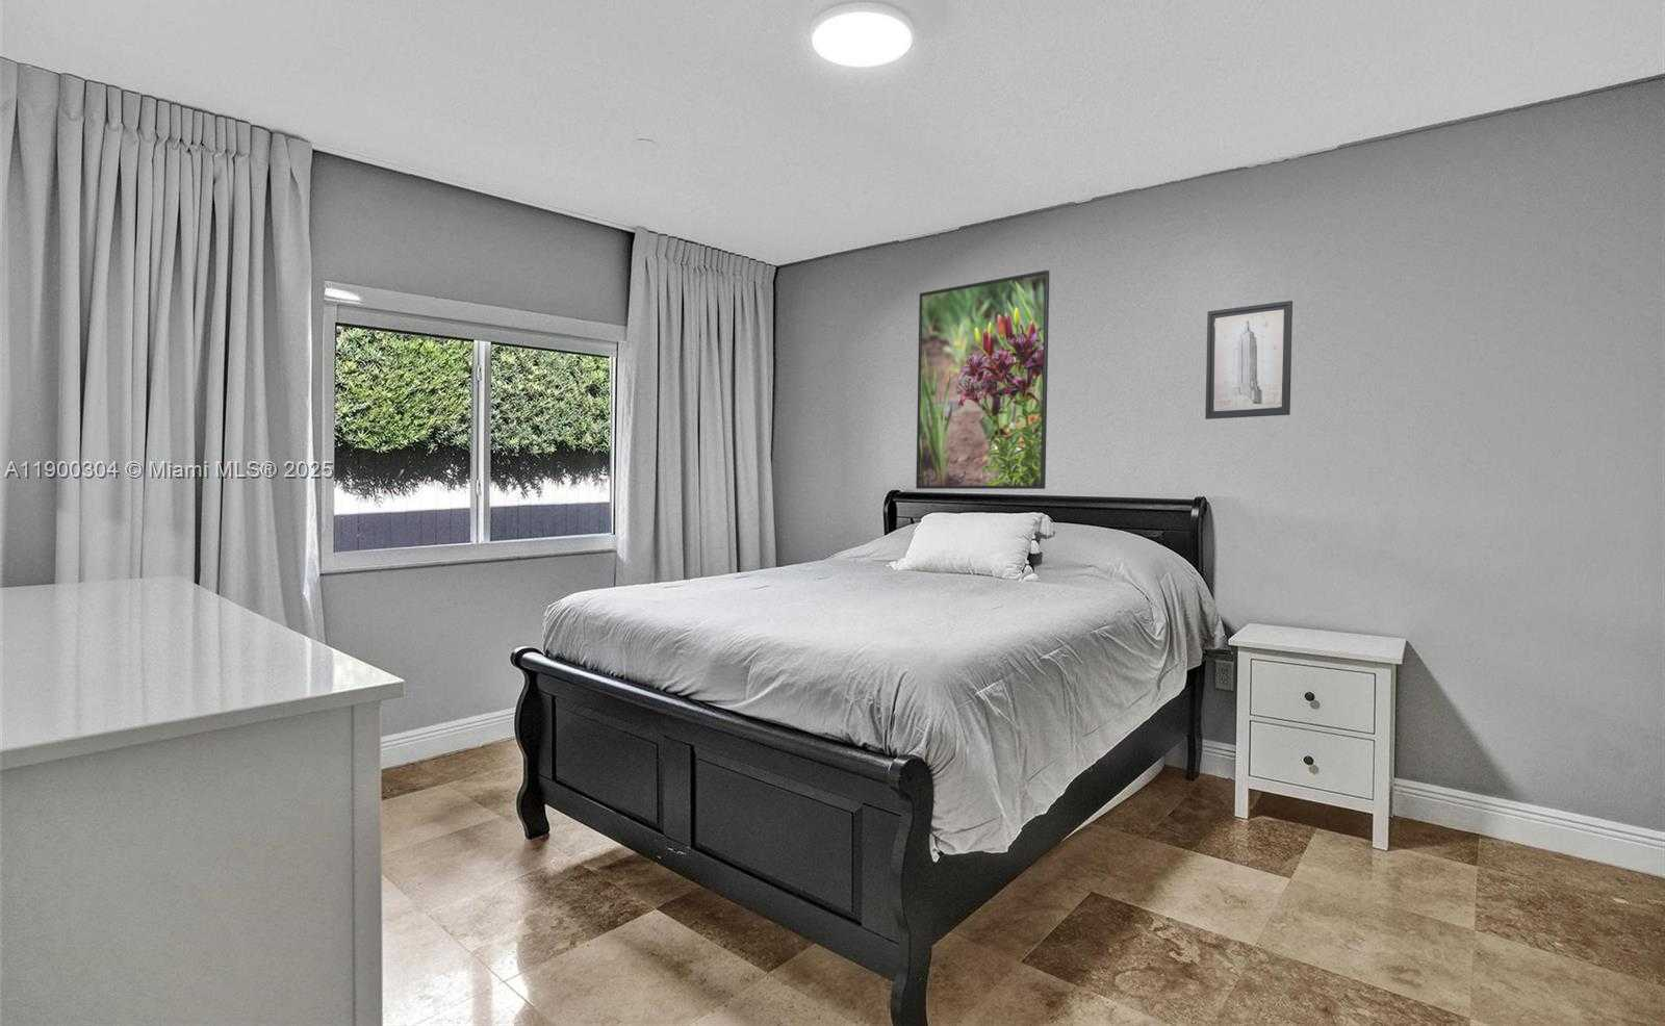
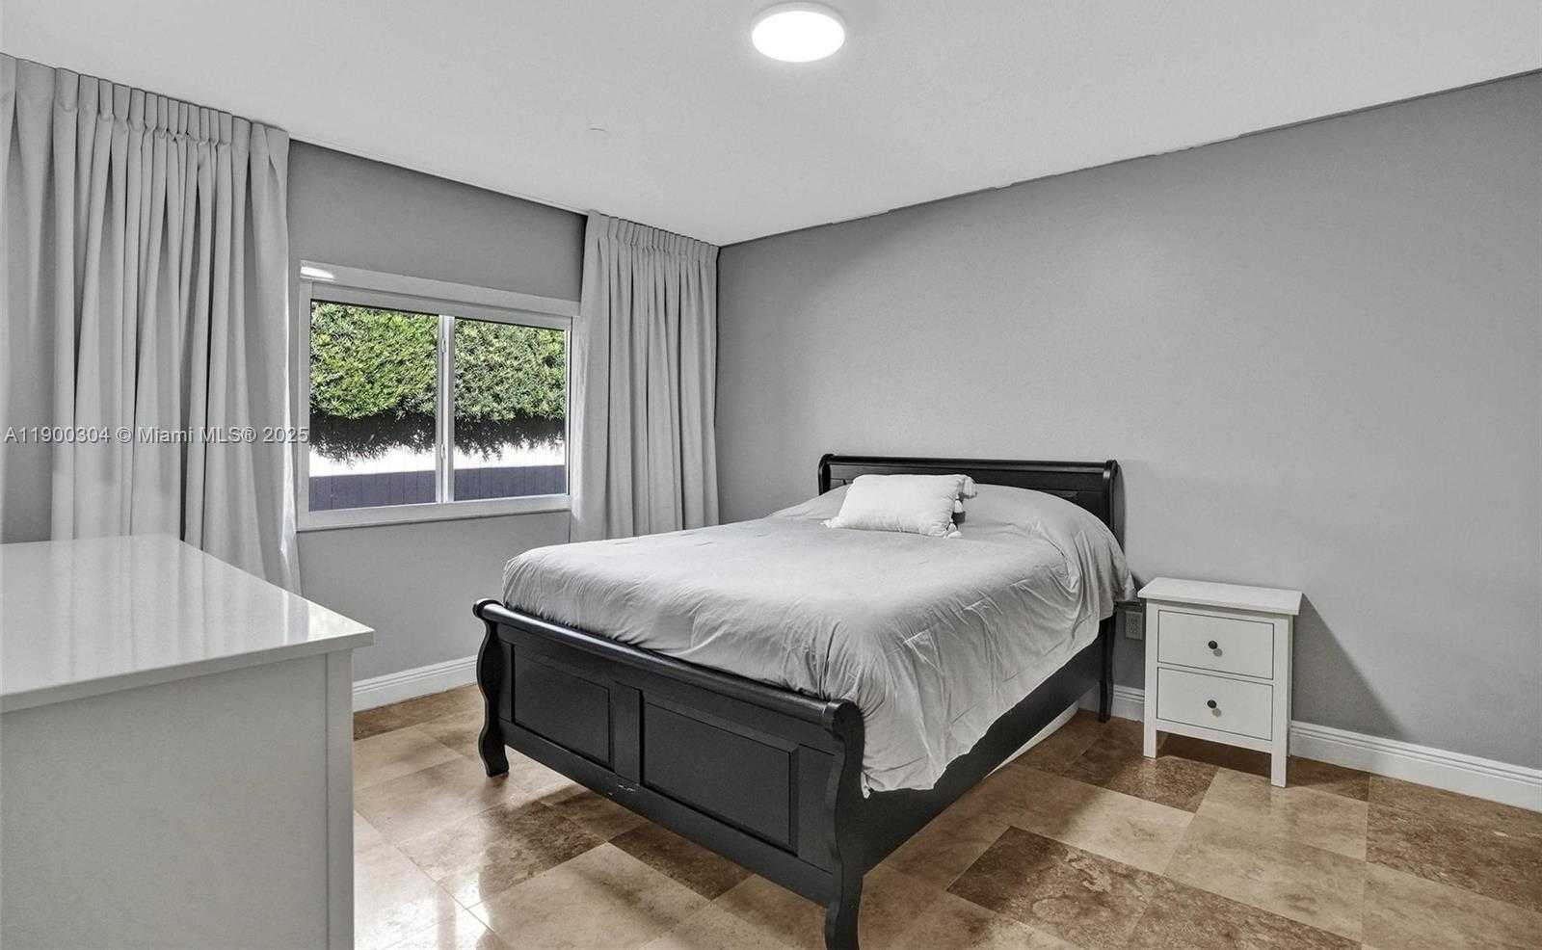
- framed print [915,270,1050,490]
- wall art [1204,300,1294,421]
